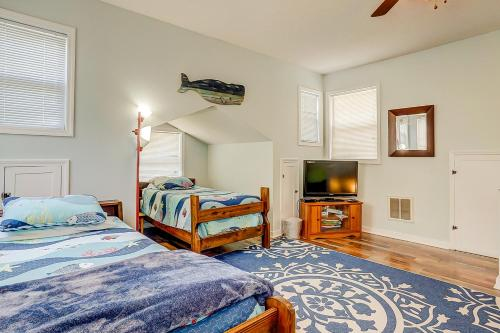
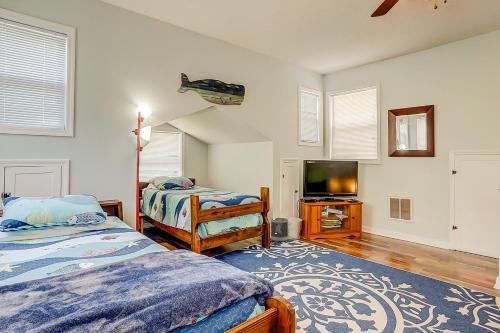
+ wastebasket [270,217,289,242]
